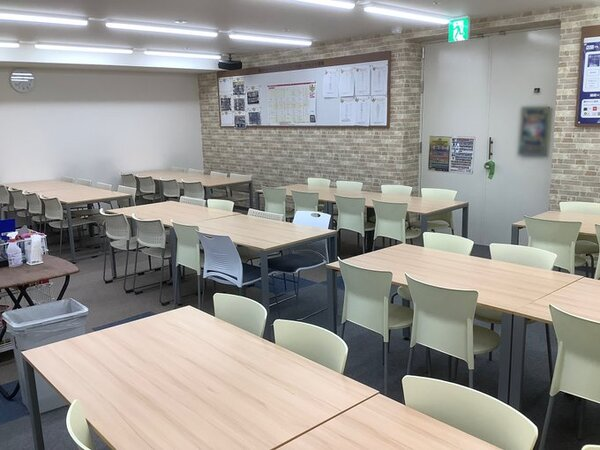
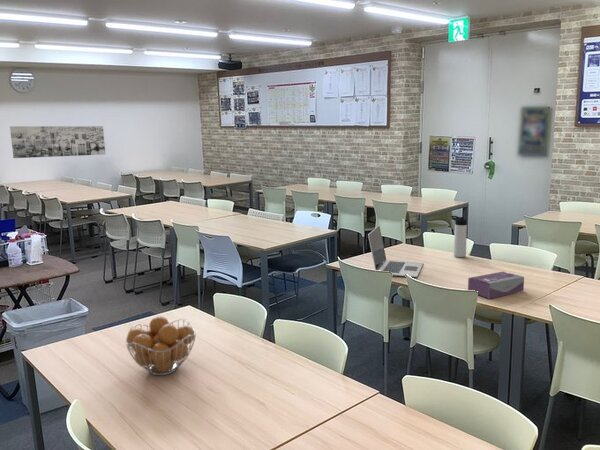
+ thermos bottle [450,215,468,258]
+ fruit basket [125,315,197,376]
+ wall art [9,125,106,159]
+ tissue box [467,270,525,300]
+ laptop [367,225,424,278]
